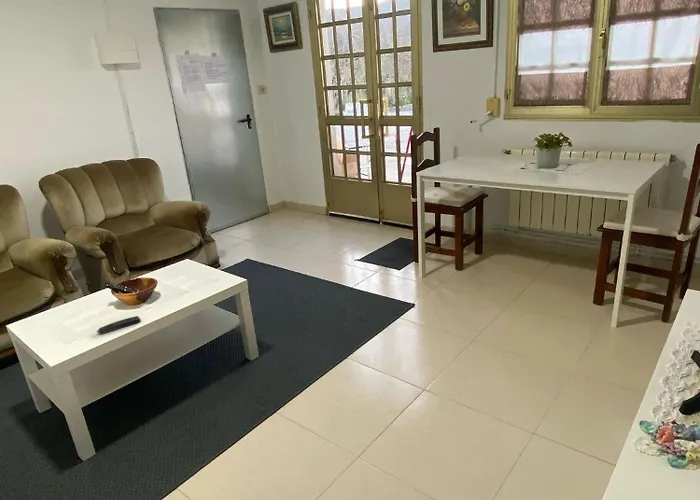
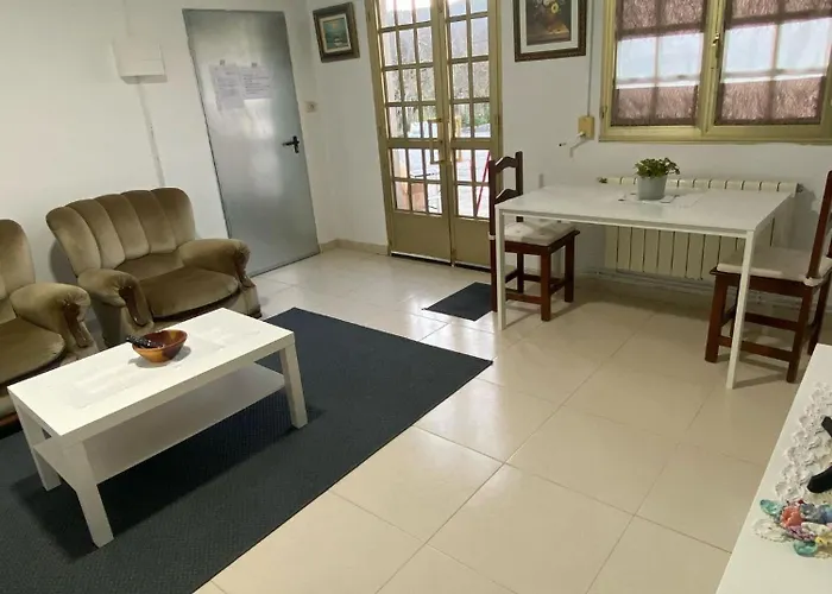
- remote control [96,315,142,334]
